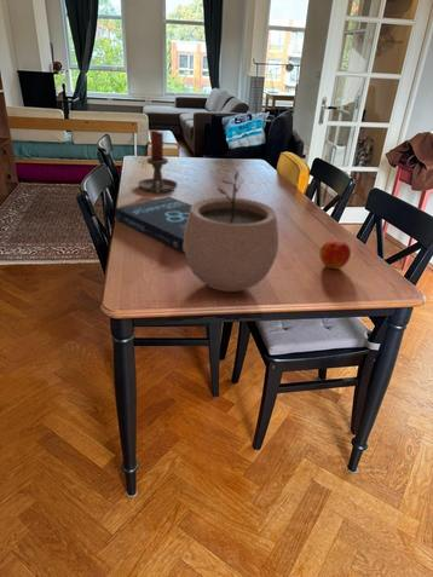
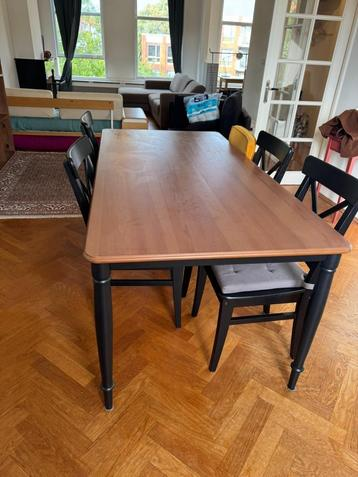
- apple [318,240,352,270]
- book [114,196,192,254]
- candle holder [137,129,179,195]
- plant pot [184,169,279,293]
